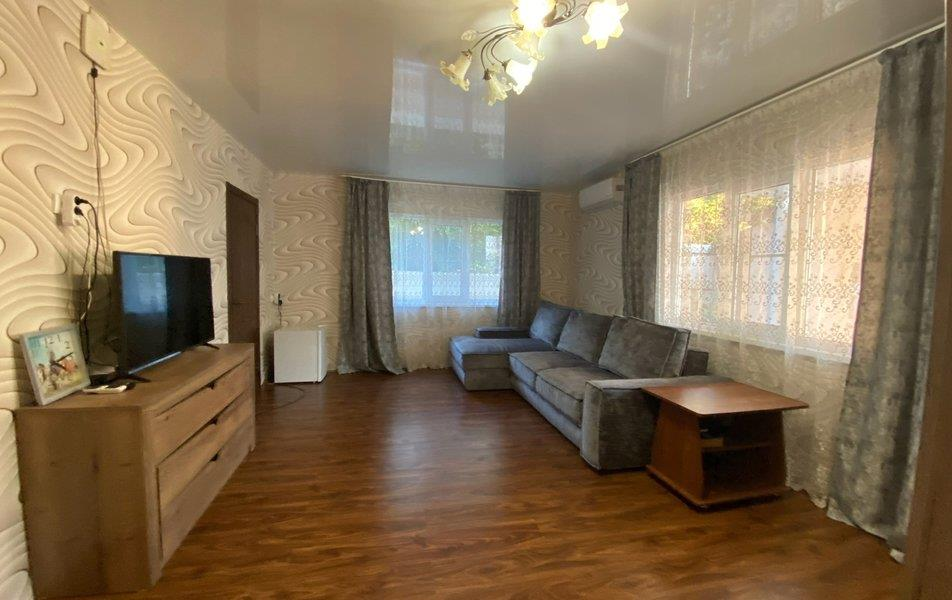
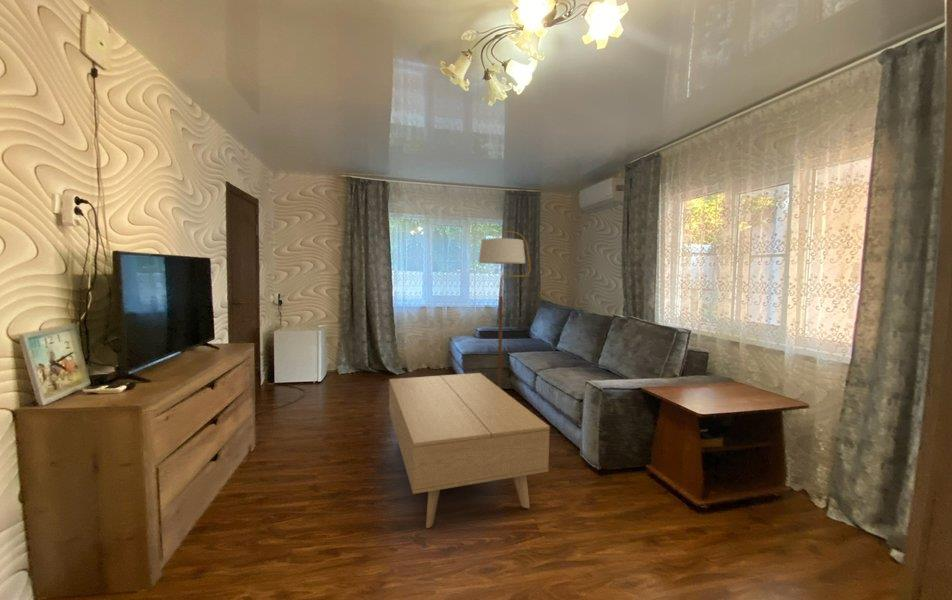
+ coffee table [388,372,551,529]
+ floor lamp [478,230,532,389]
